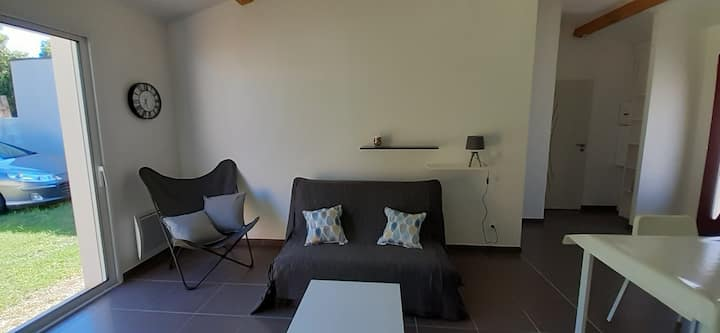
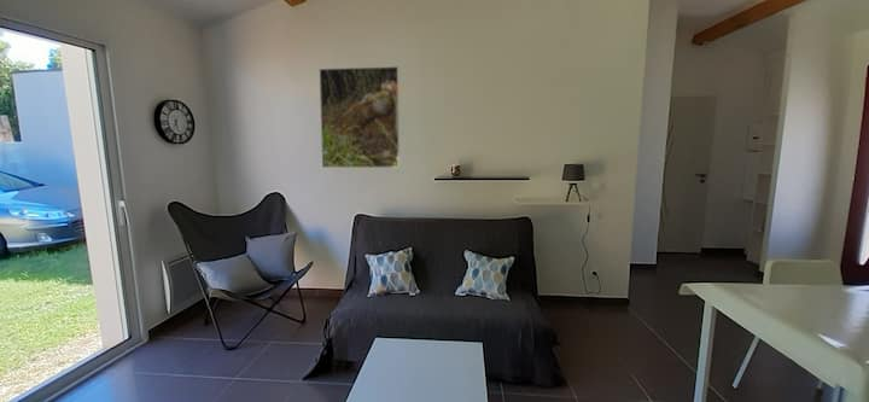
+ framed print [319,65,401,169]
